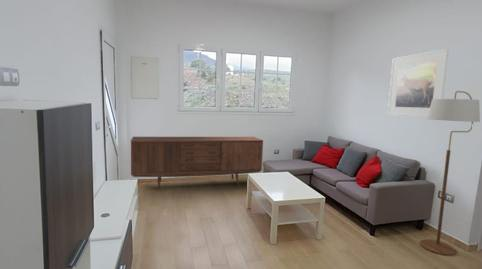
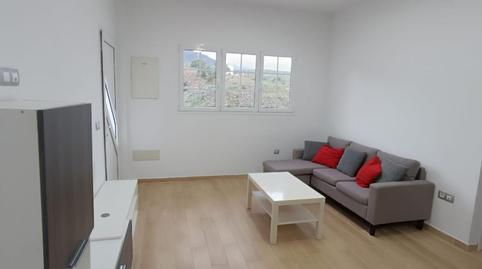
- sideboard [130,136,264,190]
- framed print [387,48,450,118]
- floor lamp [419,90,481,256]
